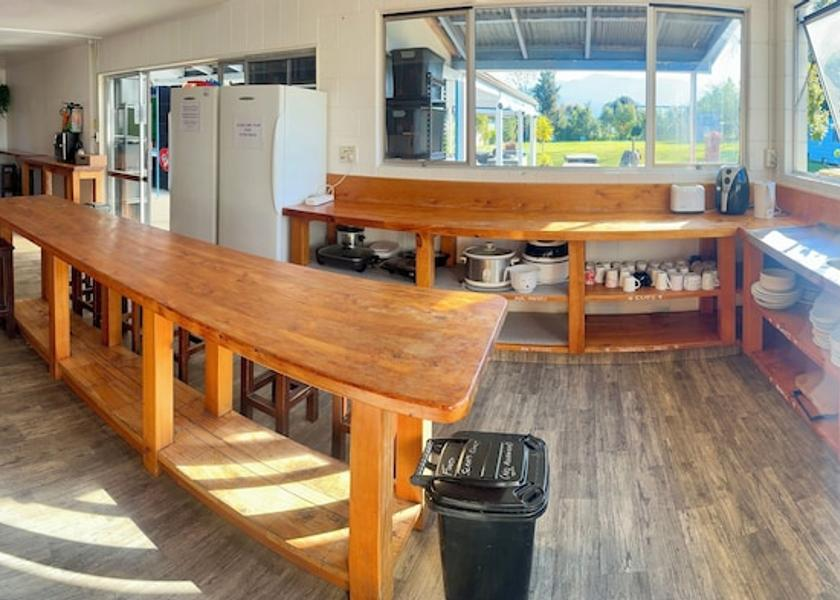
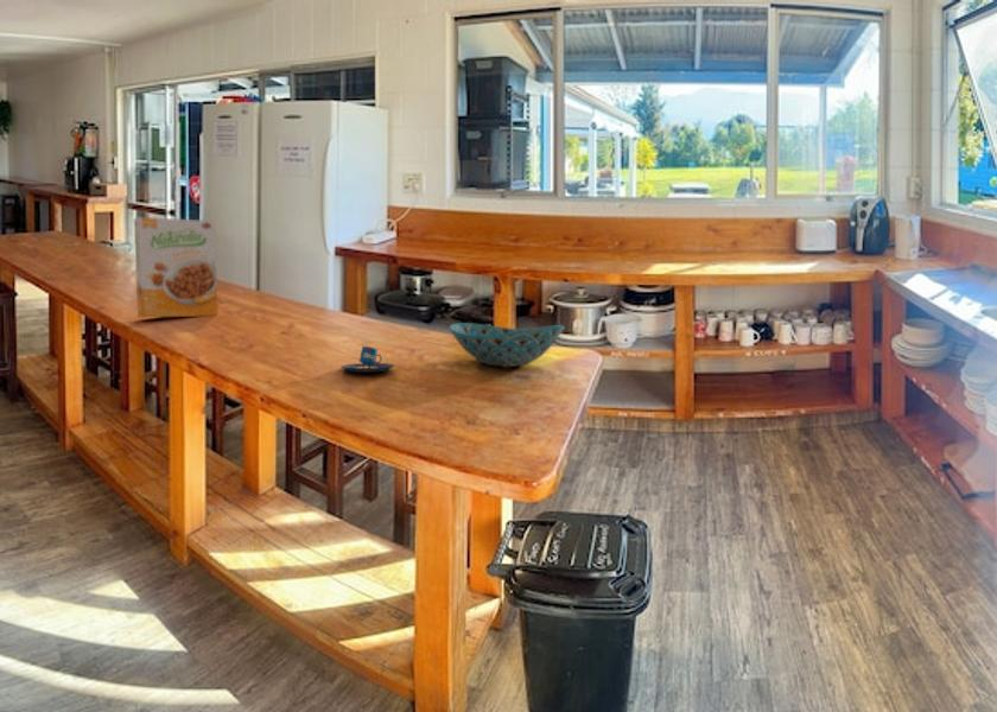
+ mug [341,345,396,374]
+ cereal box [133,216,220,318]
+ bowl [447,322,566,368]
